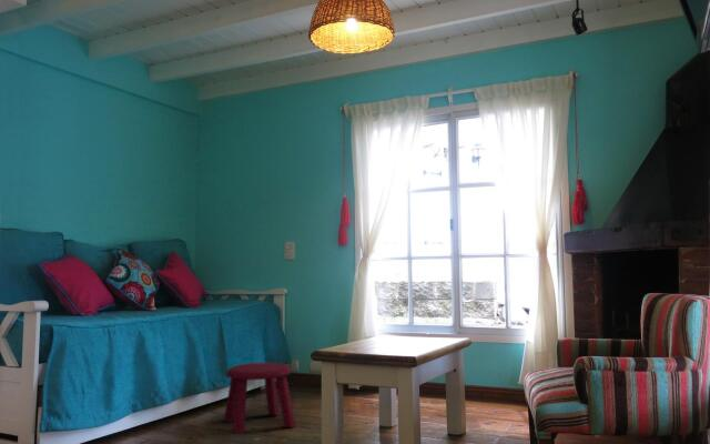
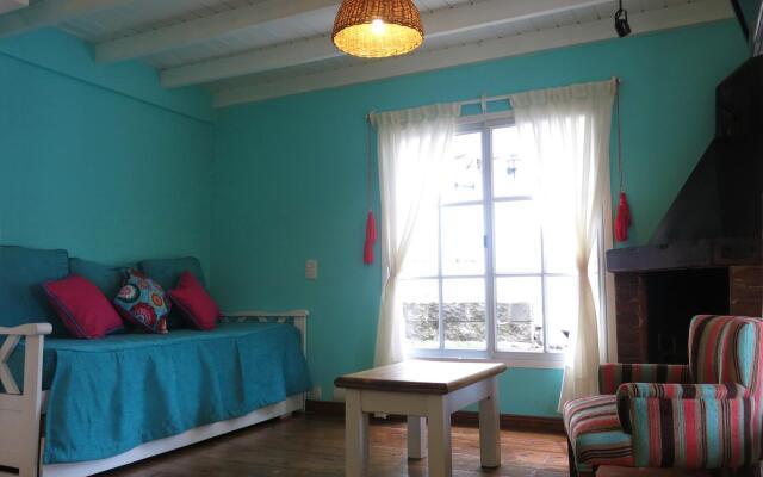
- stool [223,362,296,435]
